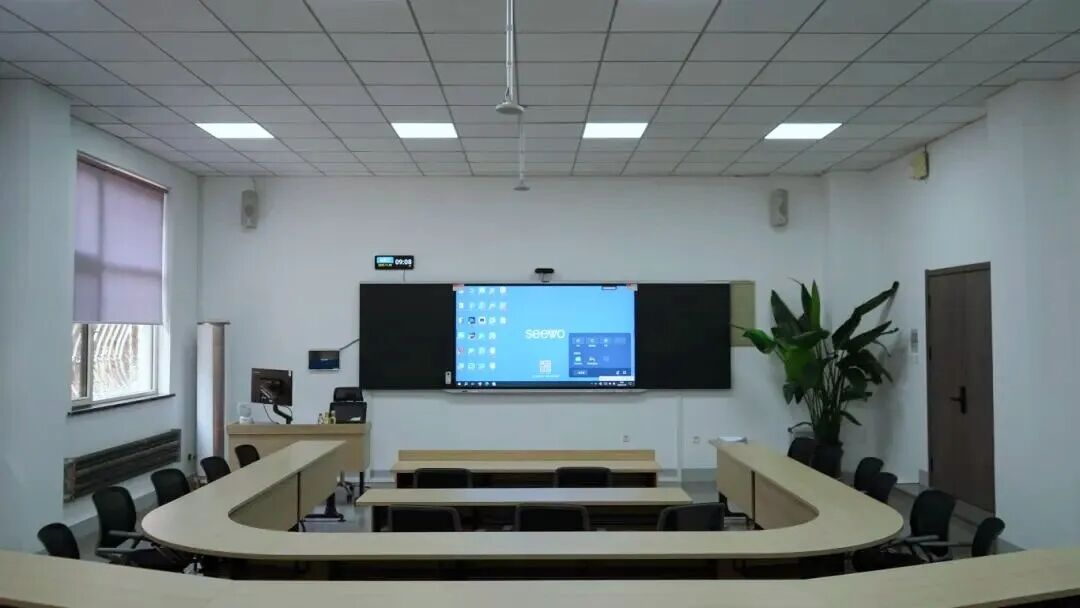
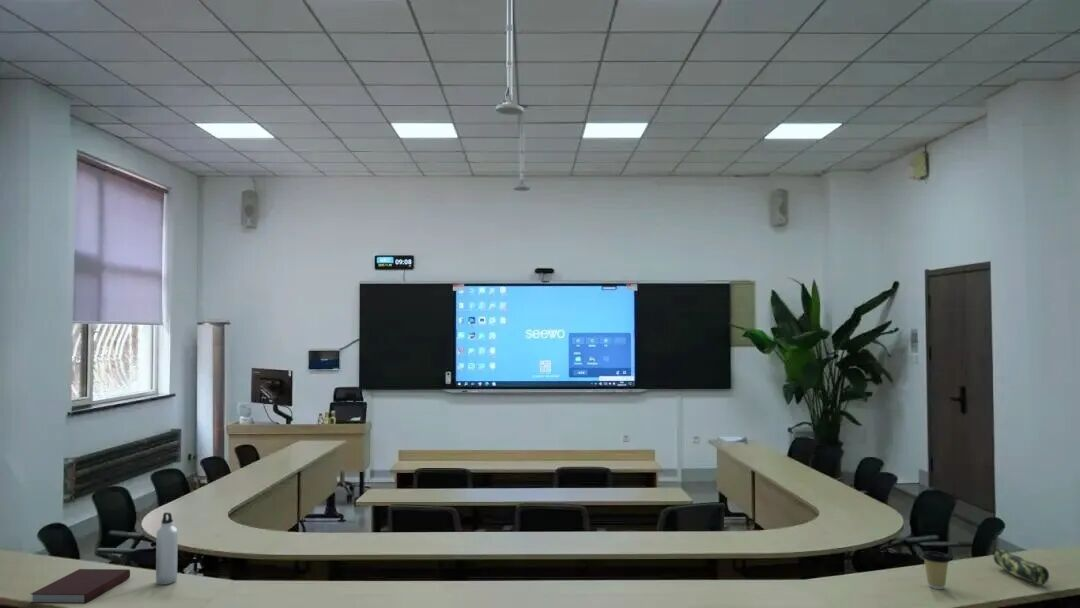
+ pencil case [993,546,1050,586]
+ notebook [29,568,131,605]
+ water bottle [155,511,179,586]
+ coffee cup [921,550,951,590]
